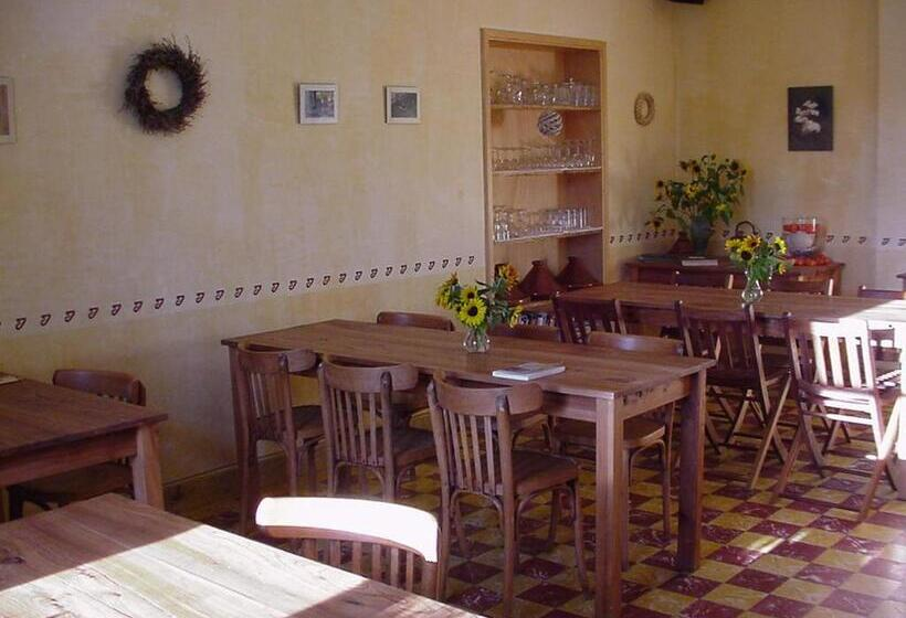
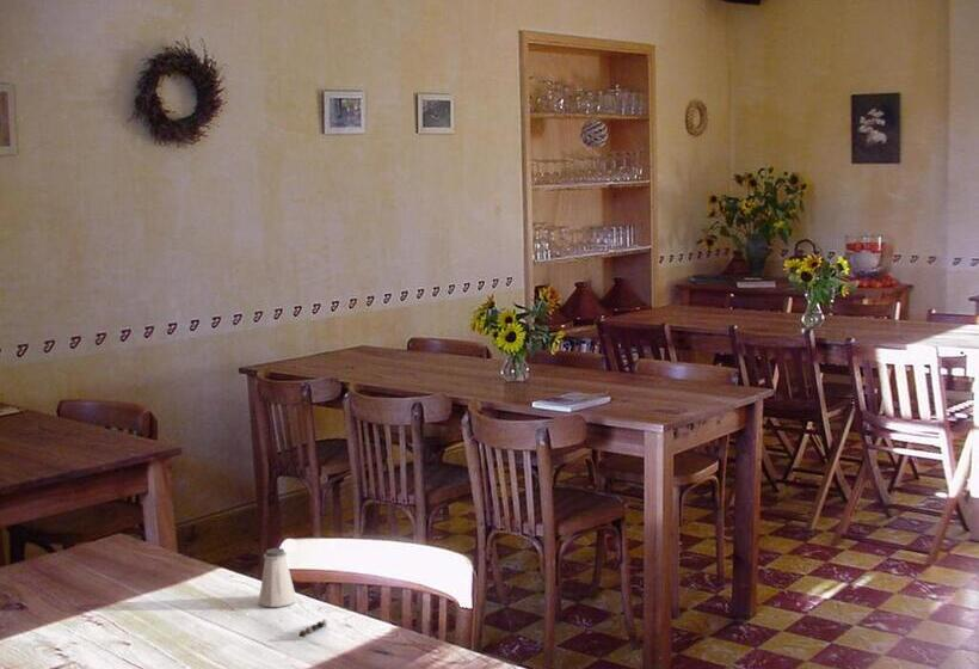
+ saltshaker [258,547,297,608]
+ pepper shaker [297,618,331,639]
